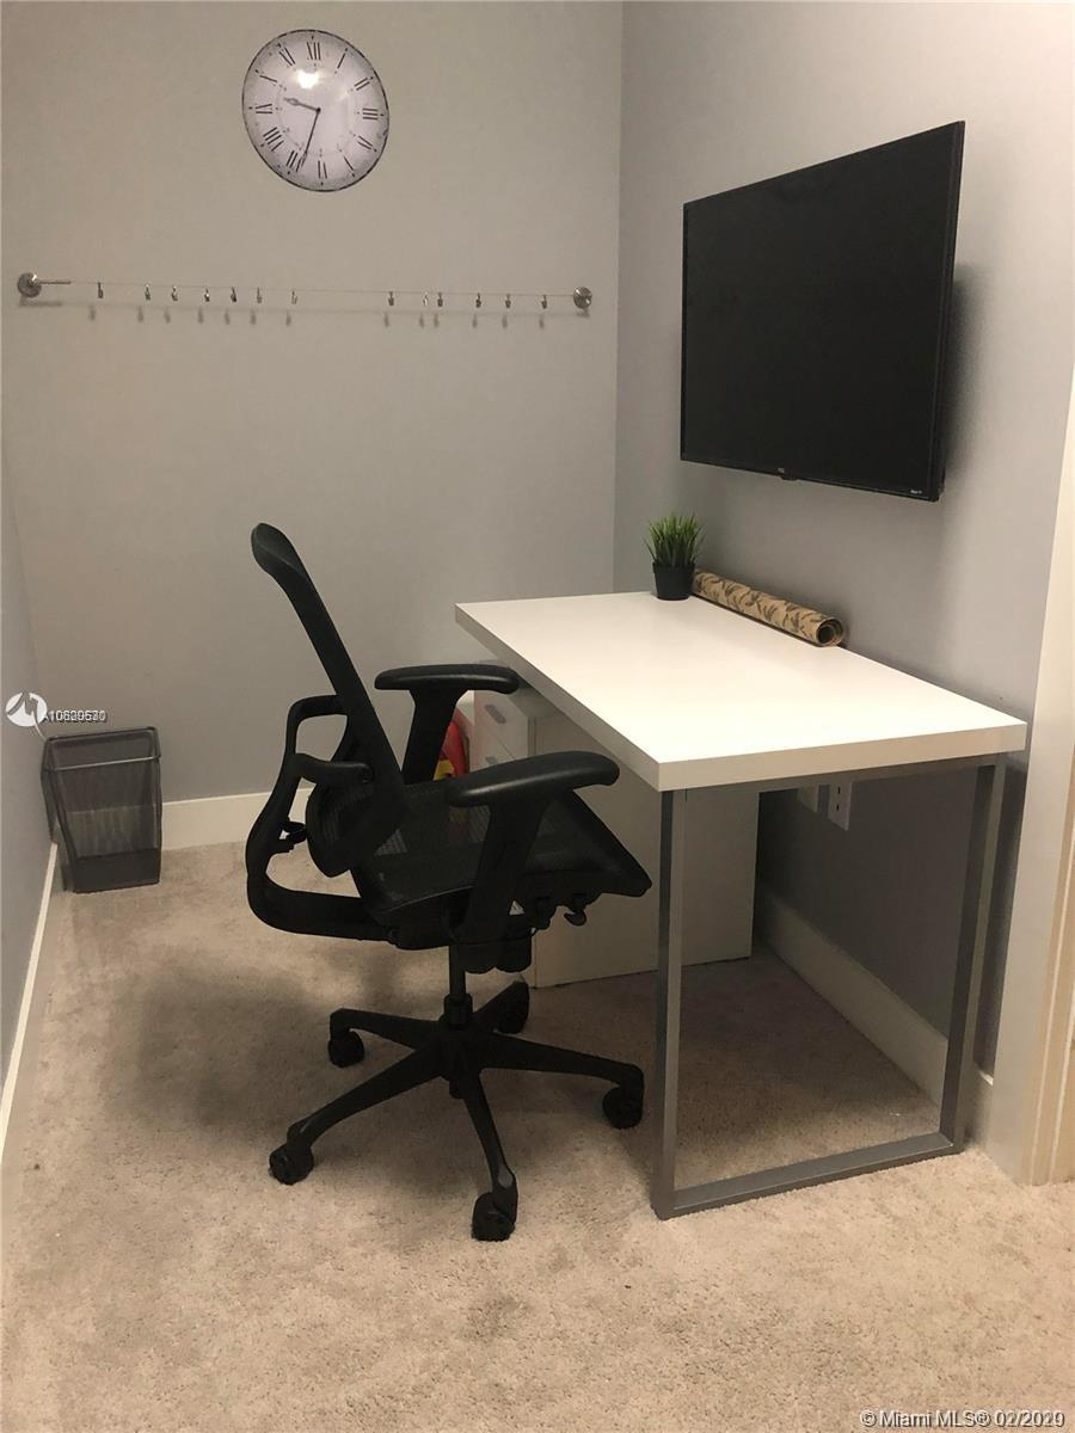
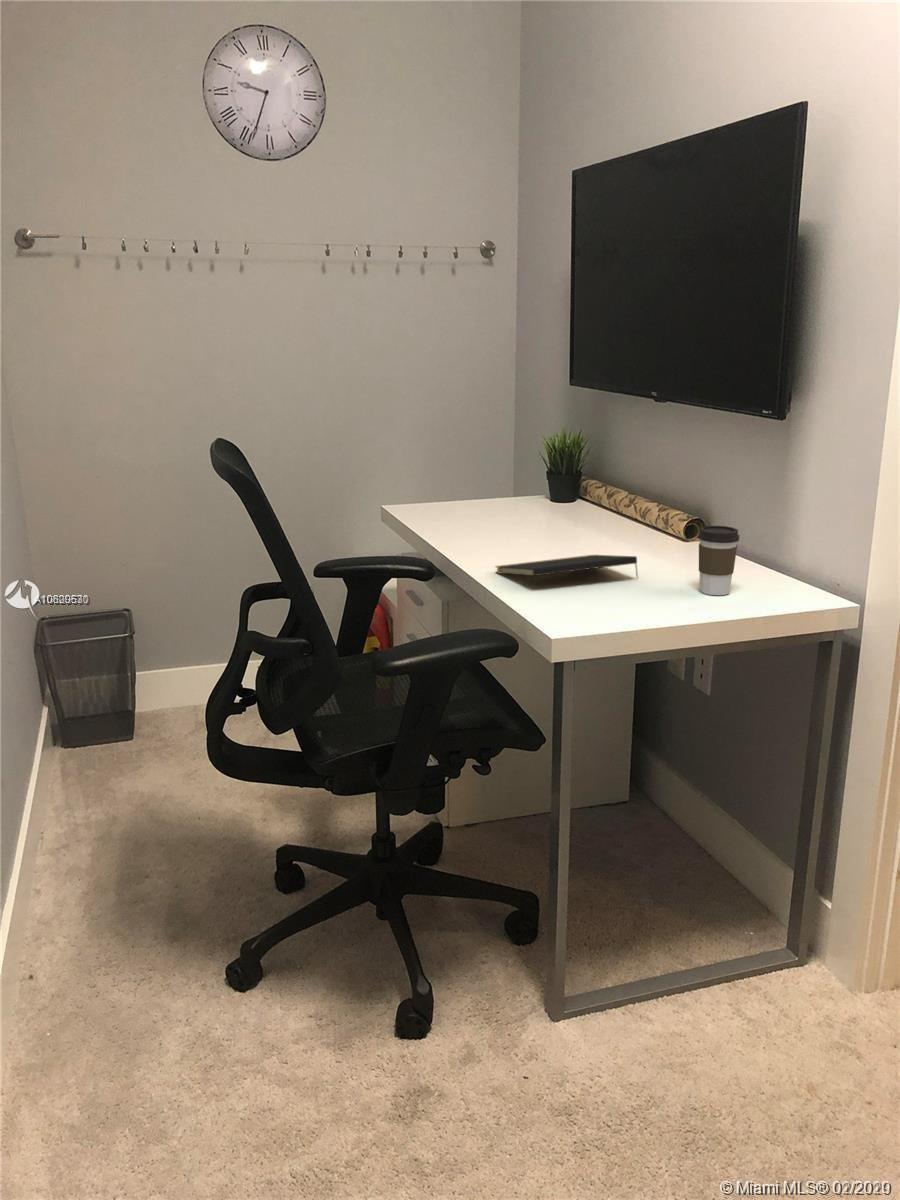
+ coffee cup [697,525,740,596]
+ notepad [494,554,639,579]
